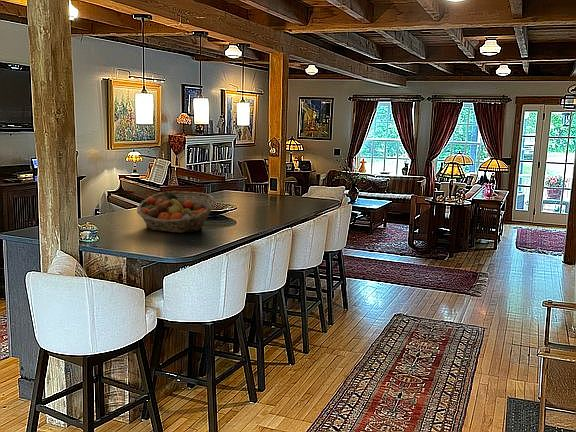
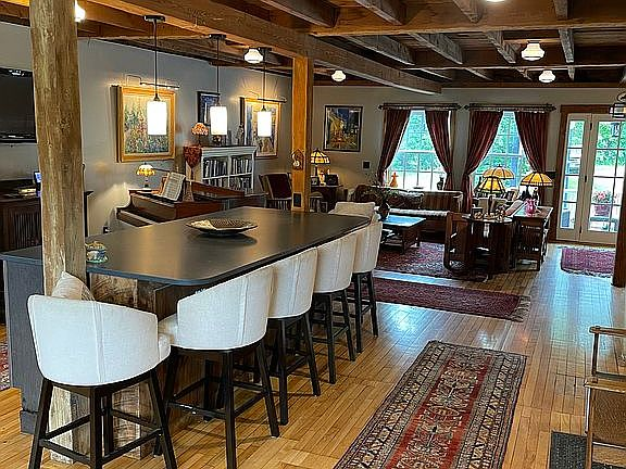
- fruit basket [136,190,216,234]
